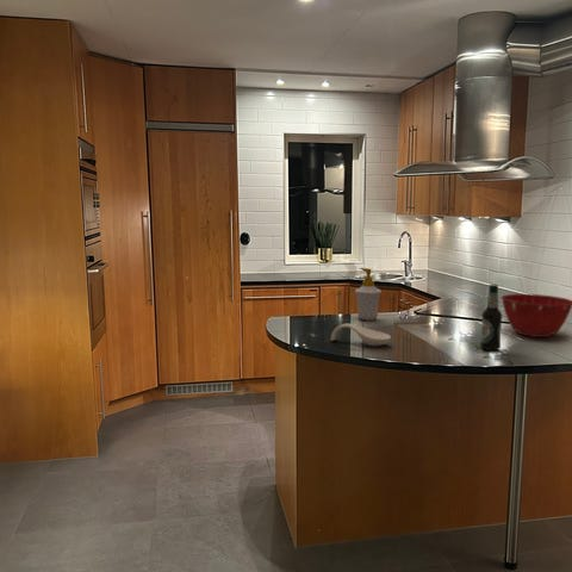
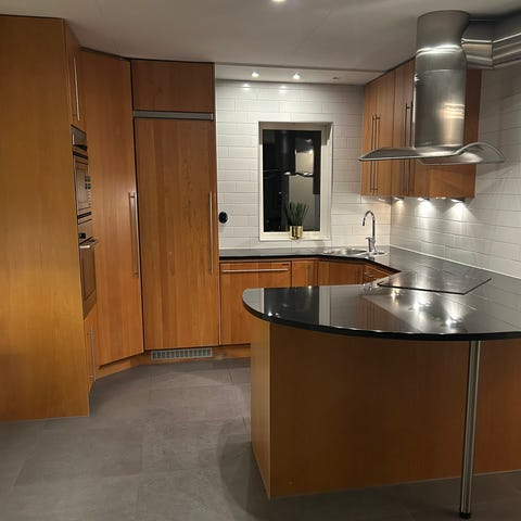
- mixing bowl [500,293,572,338]
- soap bottle [354,267,383,322]
- bottle [479,282,503,352]
- spoon rest [330,323,392,347]
